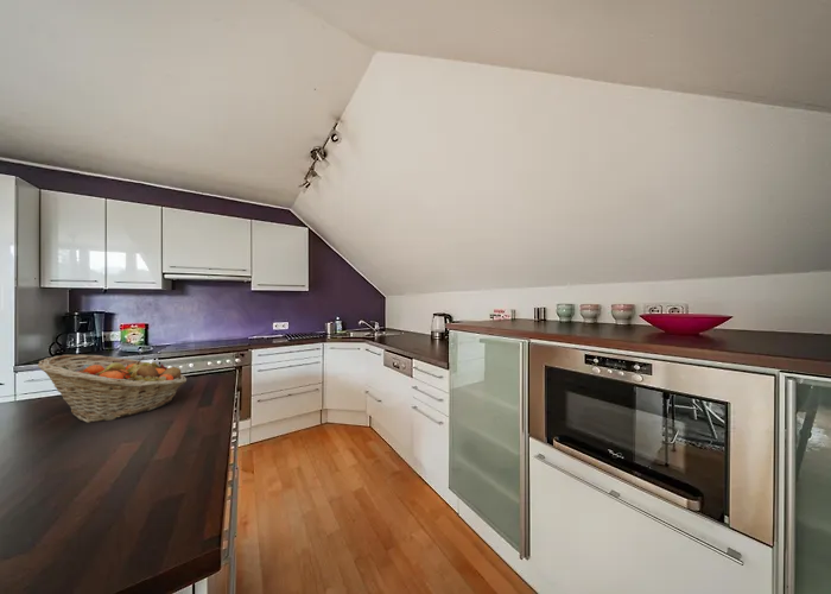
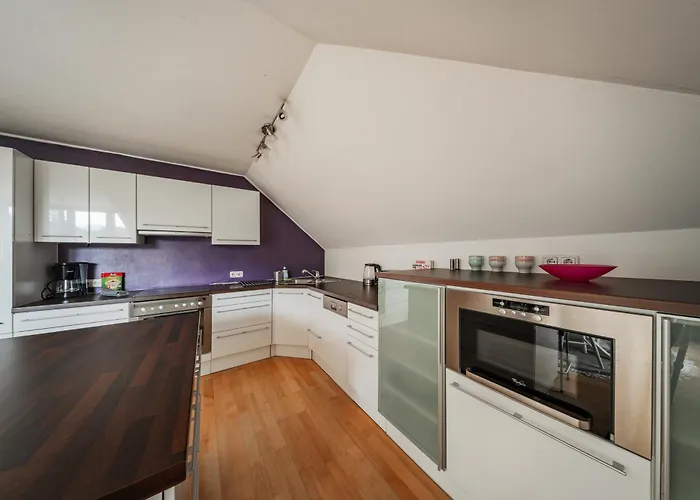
- fruit basket [37,354,188,424]
